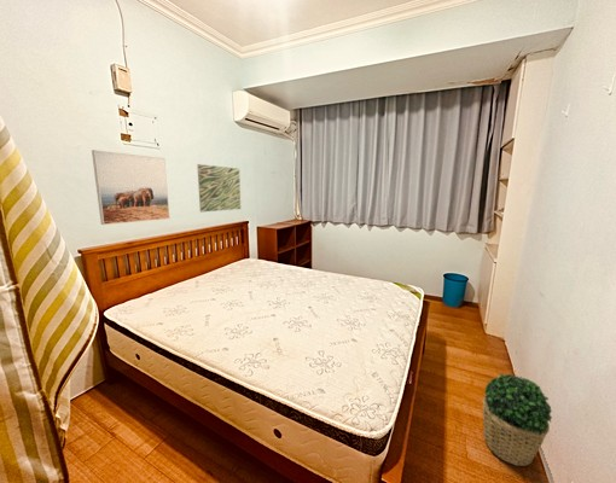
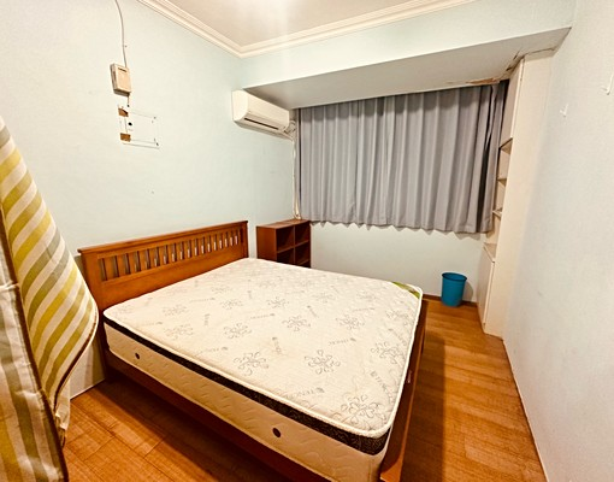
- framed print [91,150,170,226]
- wall art [196,163,242,214]
- potted plant [481,373,553,467]
